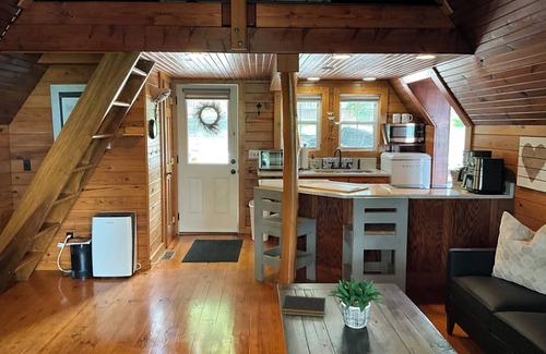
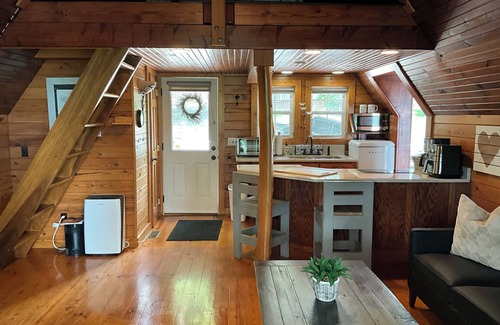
- notepad [281,294,327,318]
